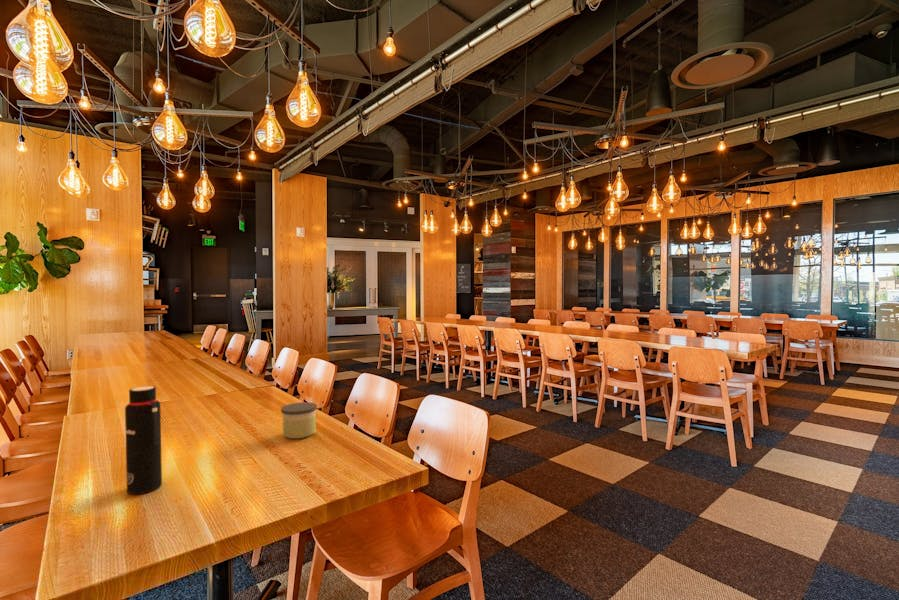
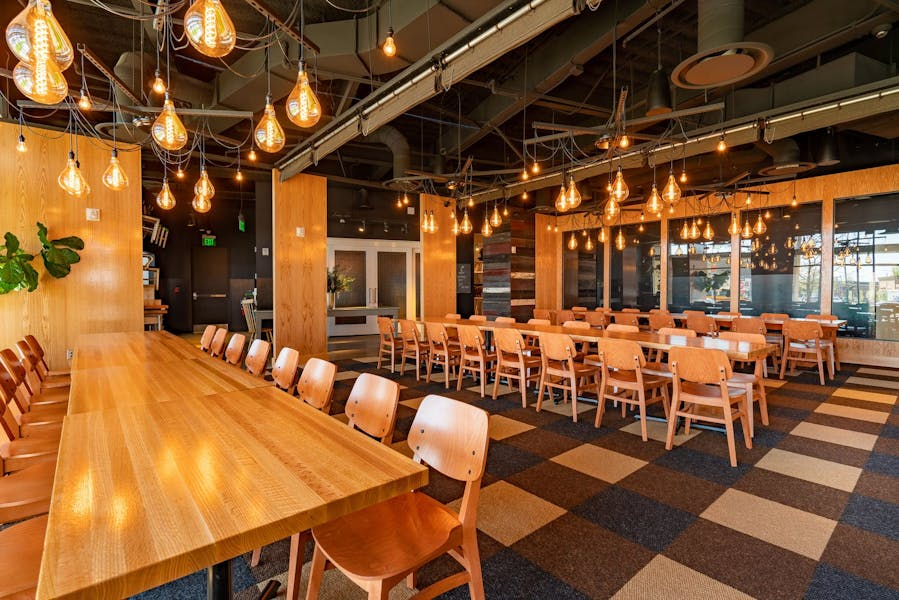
- candle [280,401,318,439]
- water bottle [124,385,163,495]
